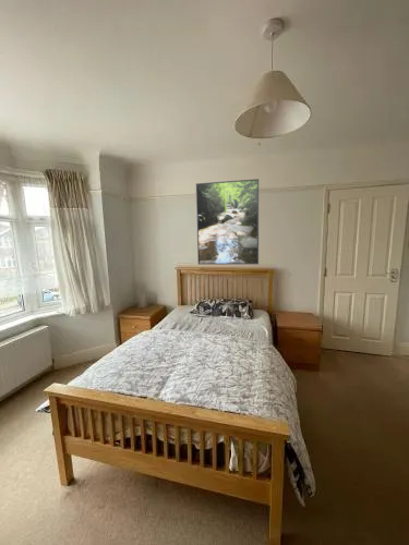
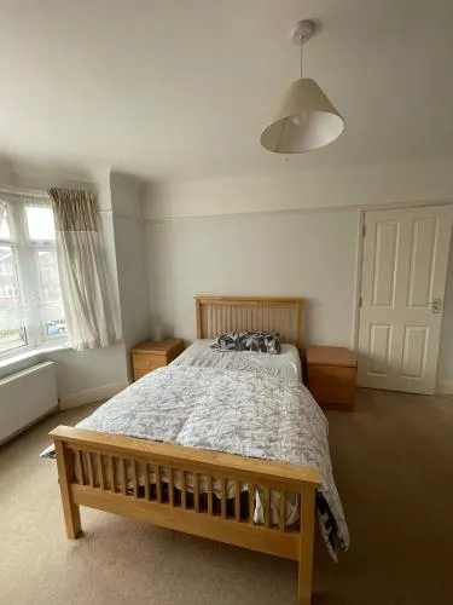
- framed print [195,178,260,266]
